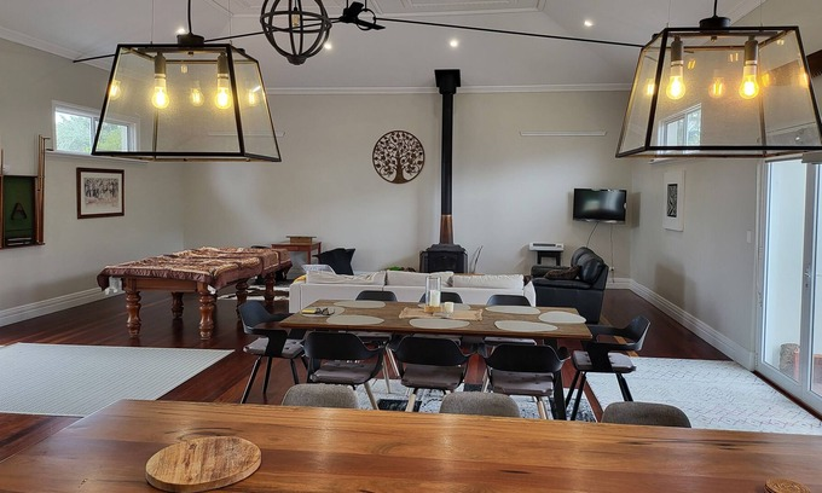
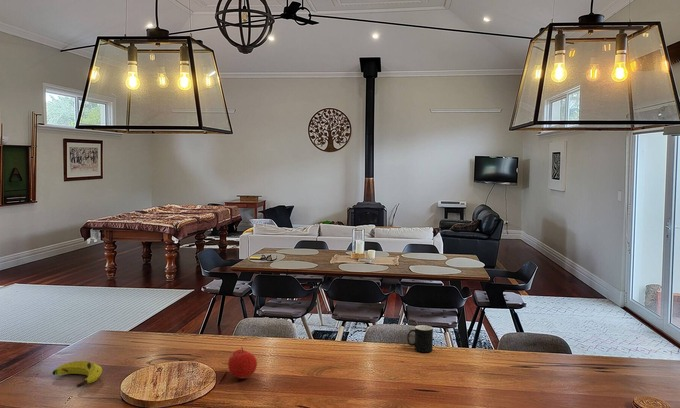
+ fruit [227,346,258,379]
+ cup [406,324,434,353]
+ banana [51,360,103,388]
